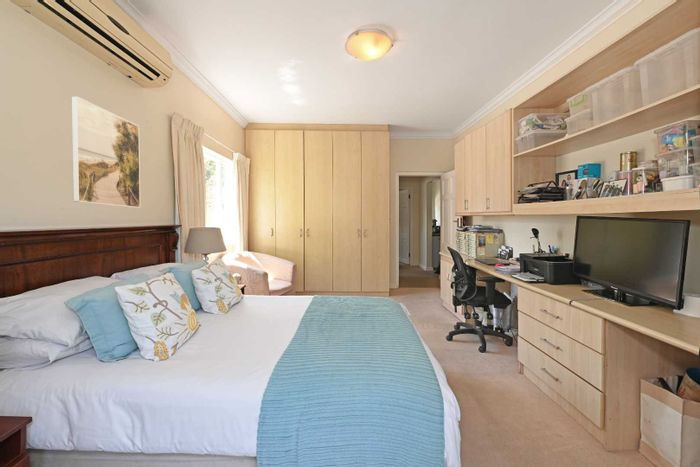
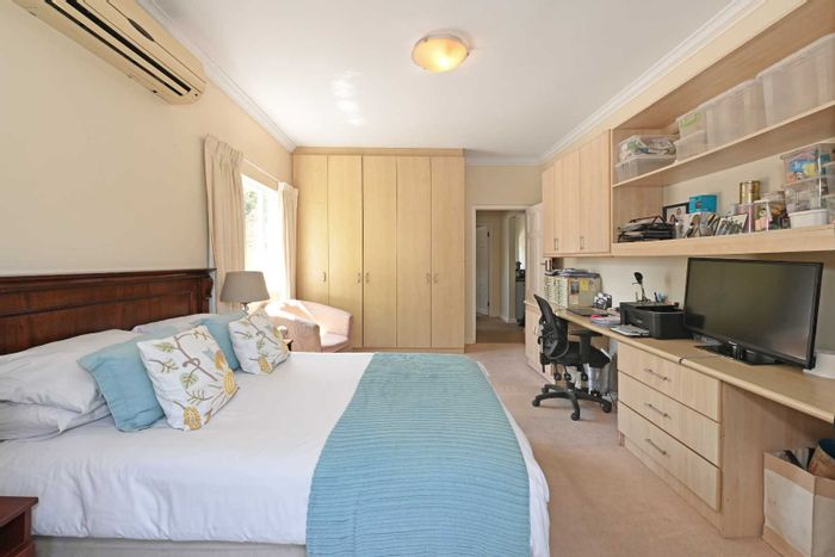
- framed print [70,95,141,209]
